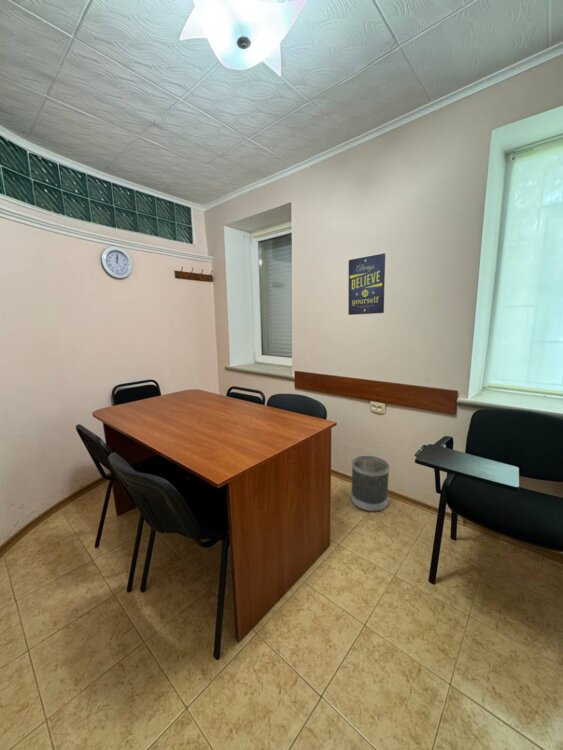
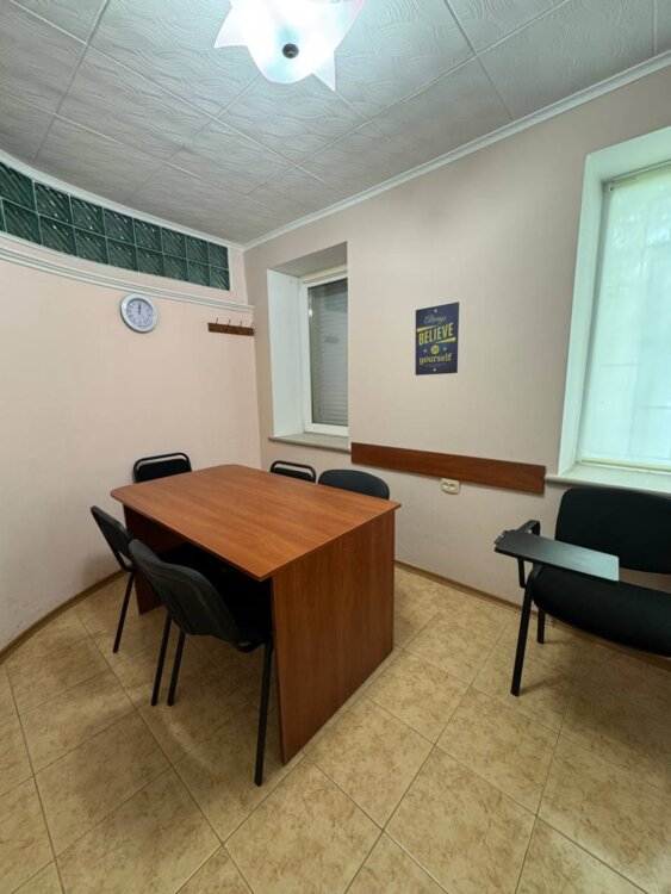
- wastebasket [350,455,391,513]
